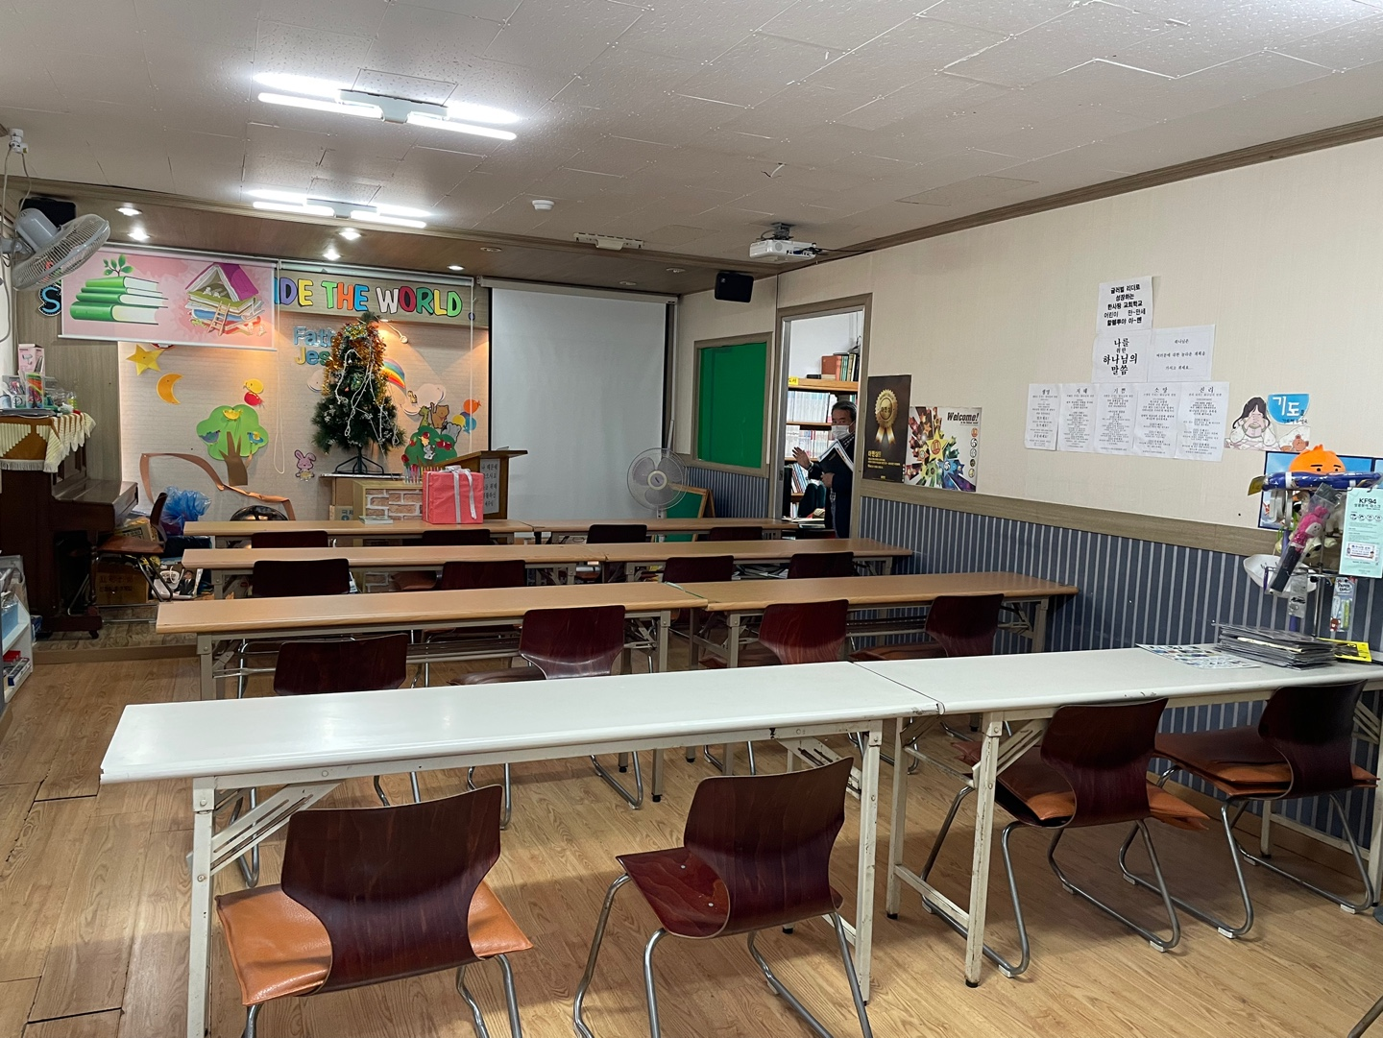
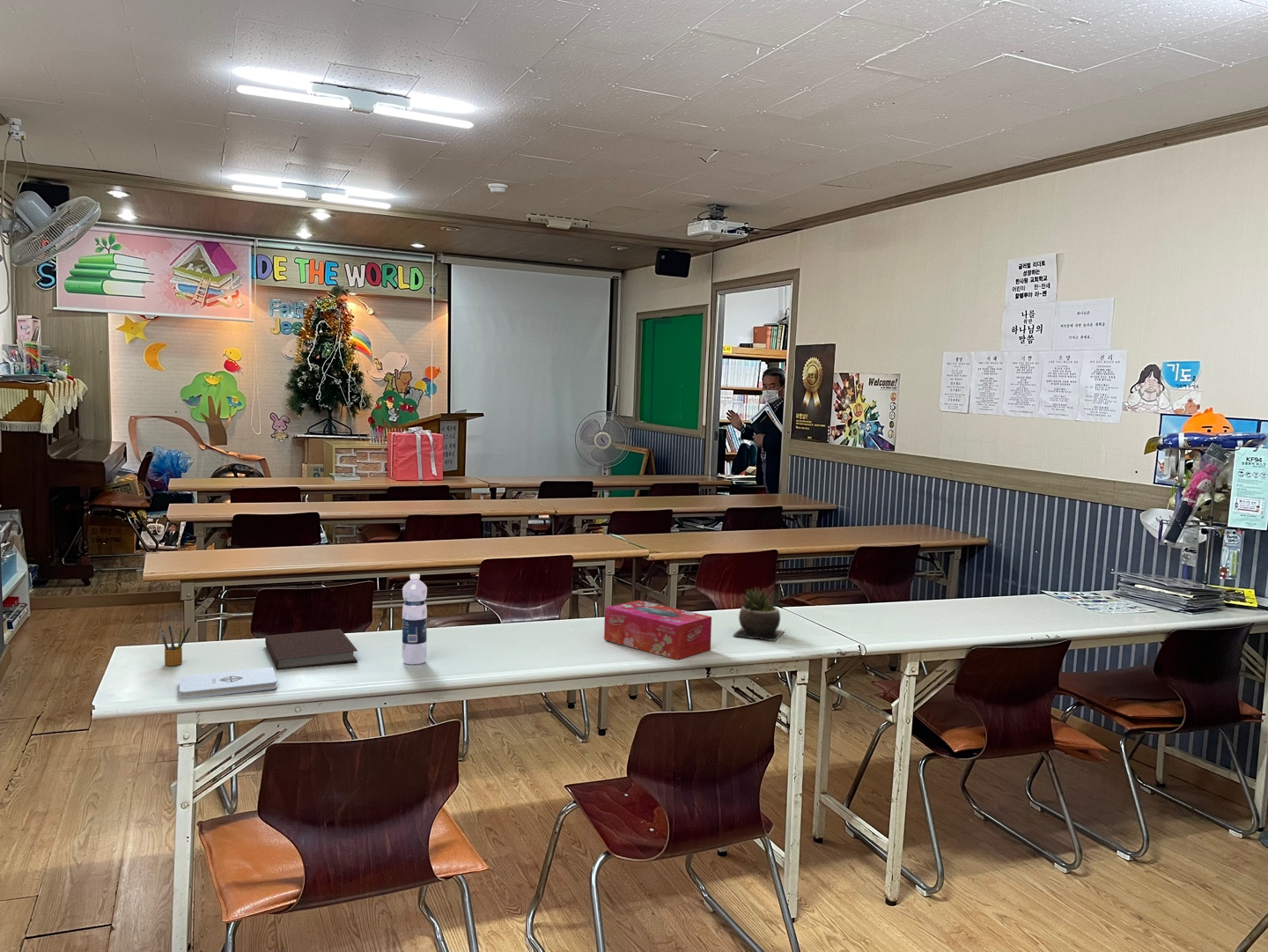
+ succulent plant [732,587,785,642]
+ notebook [264,628,358,671]
+ water bottle [401,573,428,665]
+ tissue box [603,600,712,660]
+ pencil box [157,624,191,667]
+ notepad [179,667,278,699]
